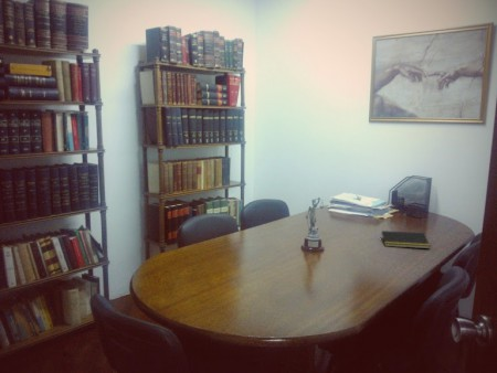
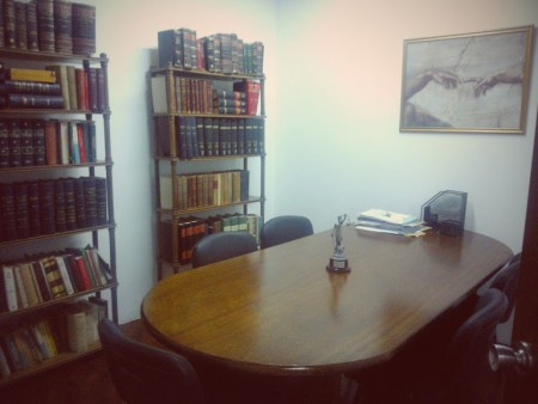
- notepad [380,230,431,249]
